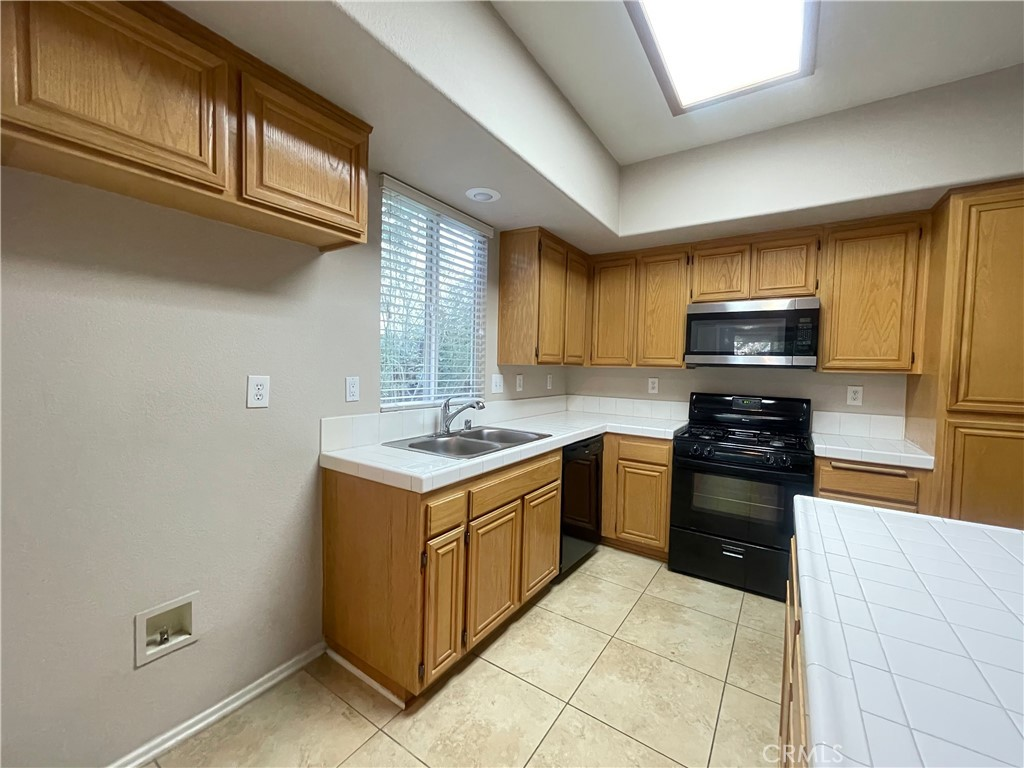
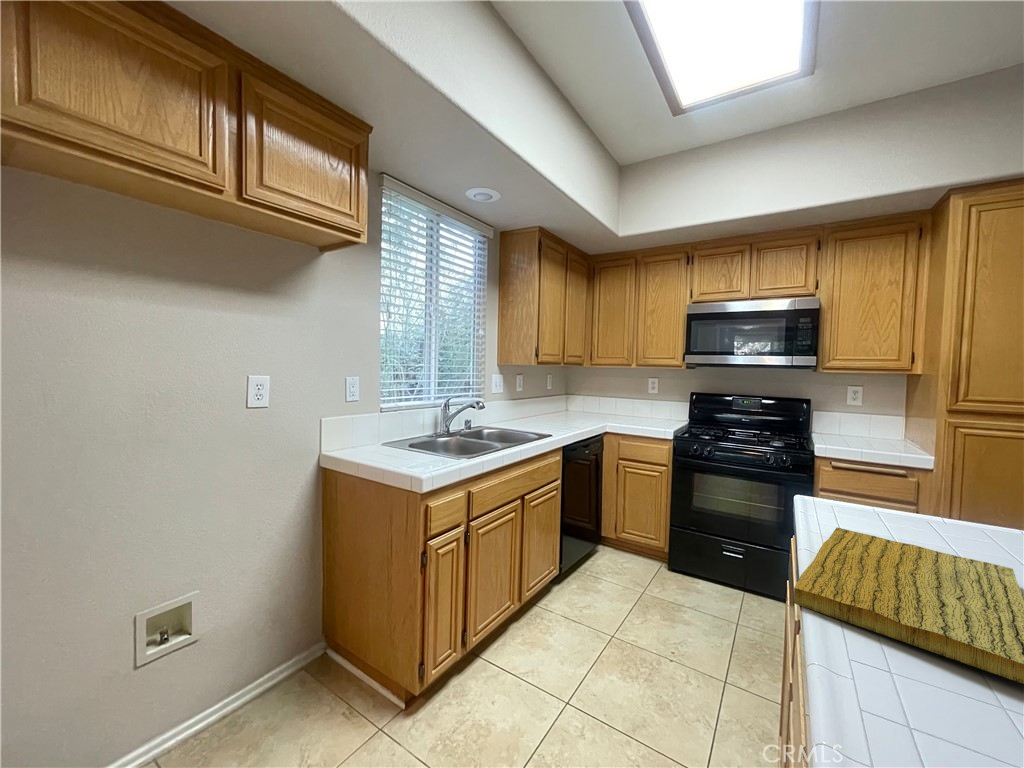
+ cutting board [792,527,1024,685]
